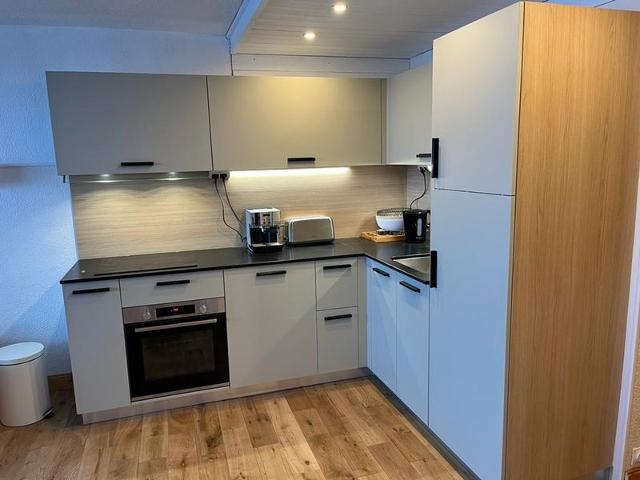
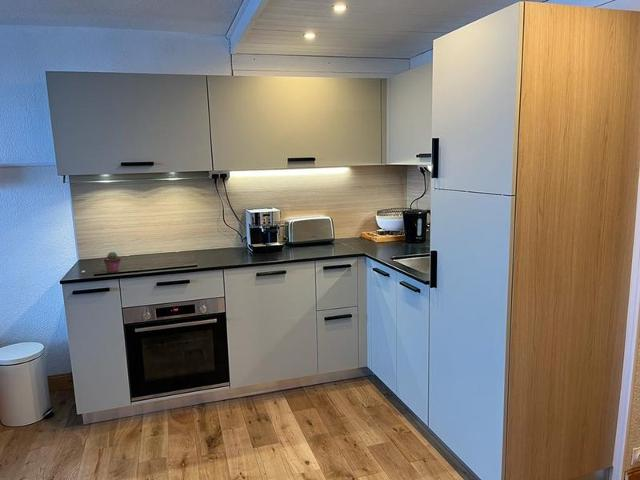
+ potted succulent [103,251,122,274]
